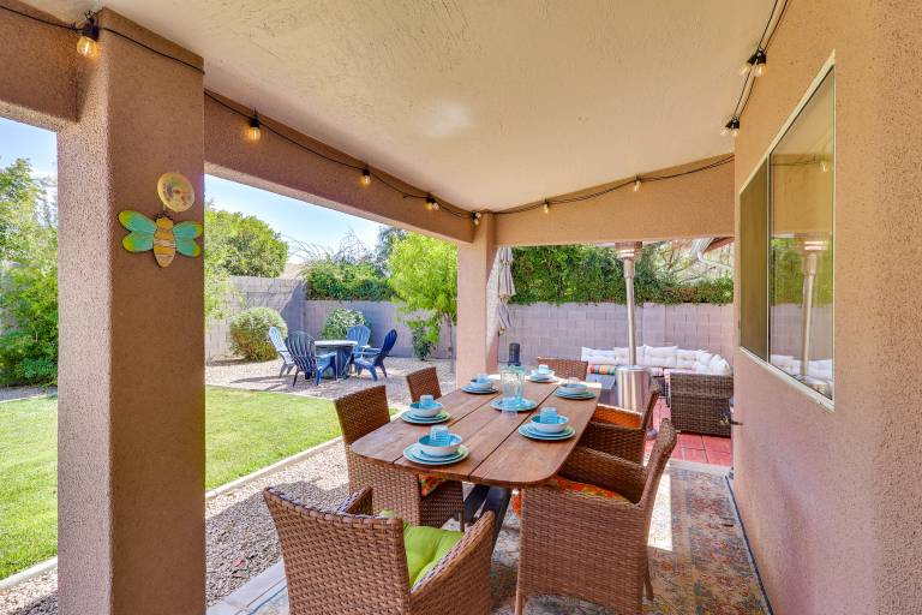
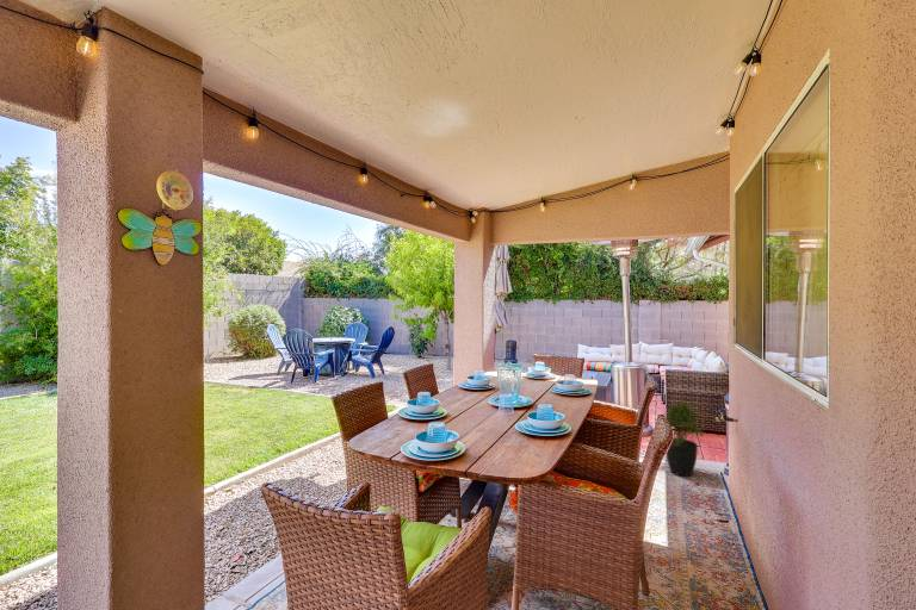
+ potted plant [663,400,707,478]
